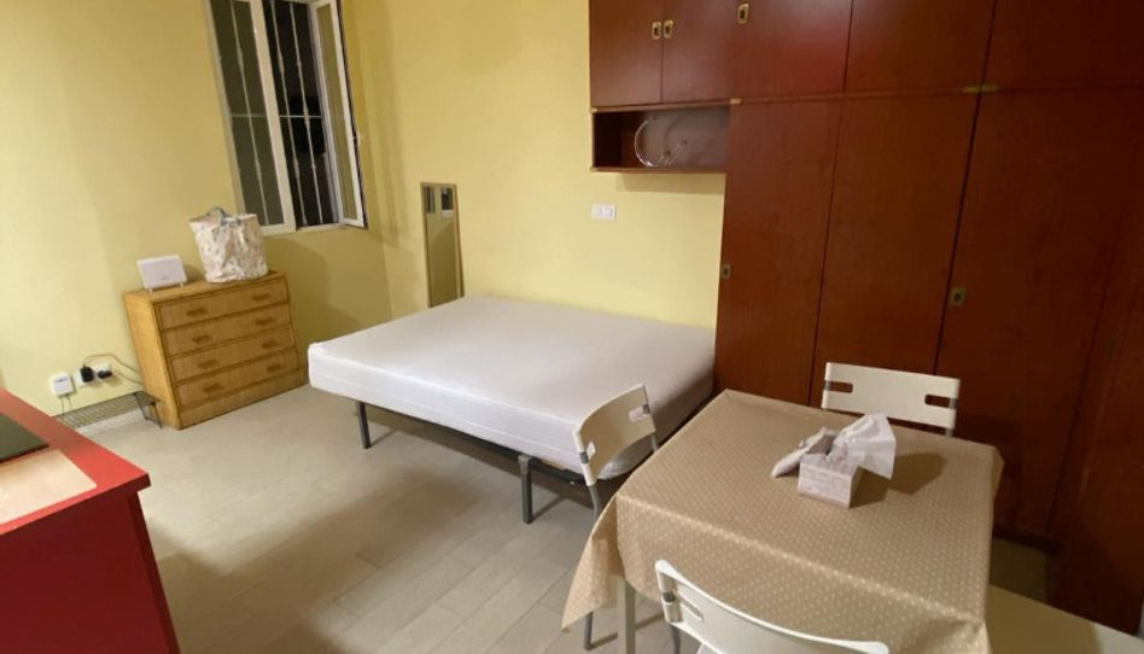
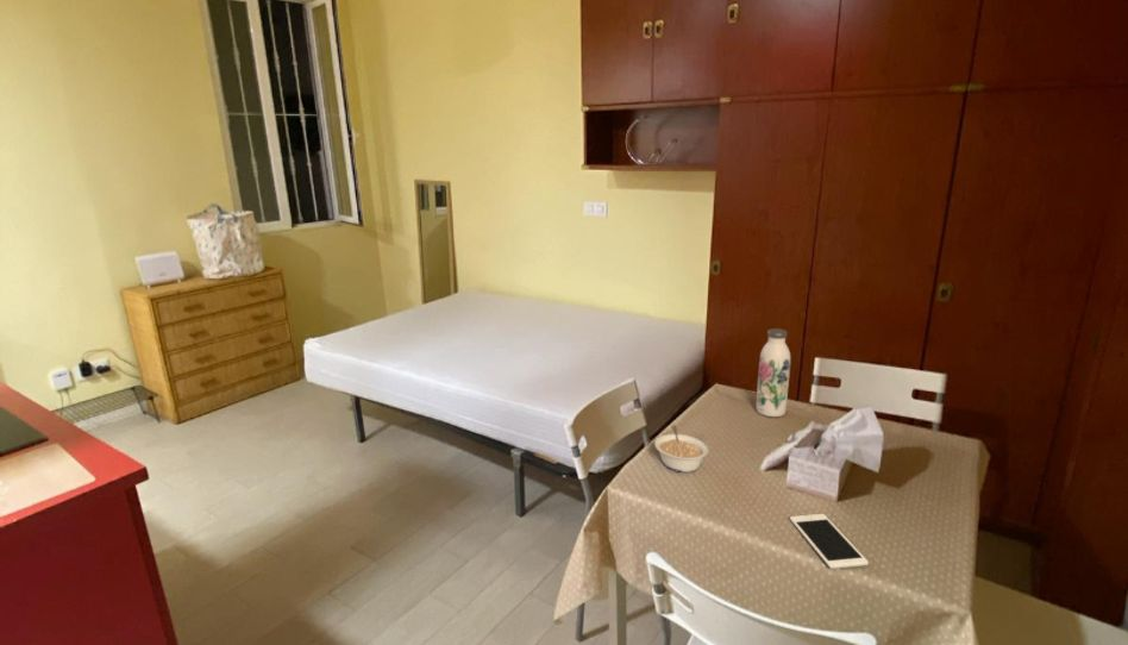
+ cell phone [789,513,870,570]
+ water bottle [756,327,791,418]
+ legume [653,424,709,474]
